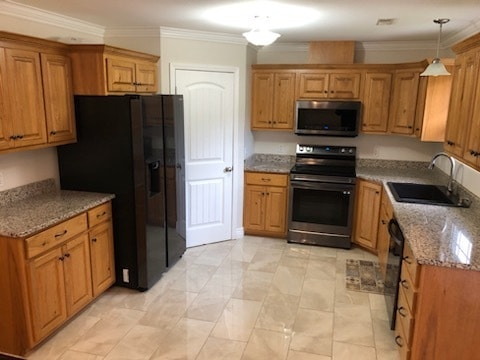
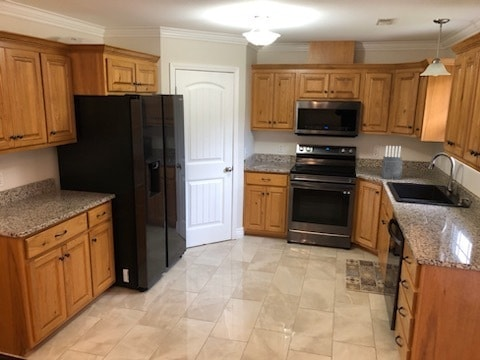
+ knife block [381,145,404,180]
